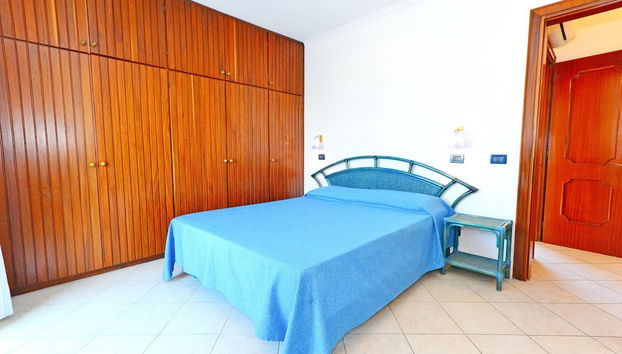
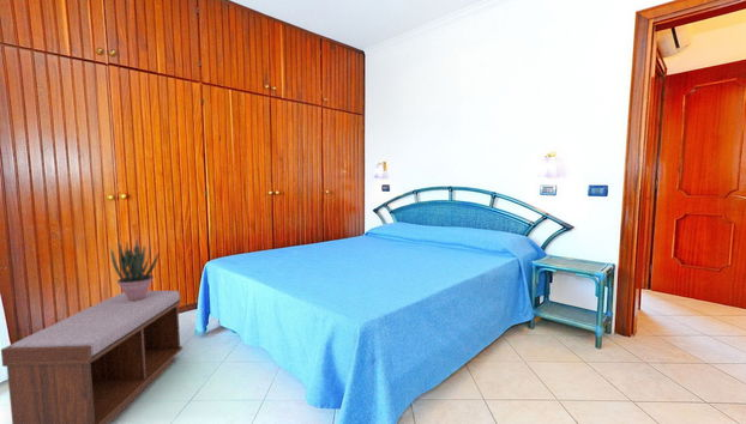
+ bench [0,290,184,424]
+ potted plant [109,238,161,301]
